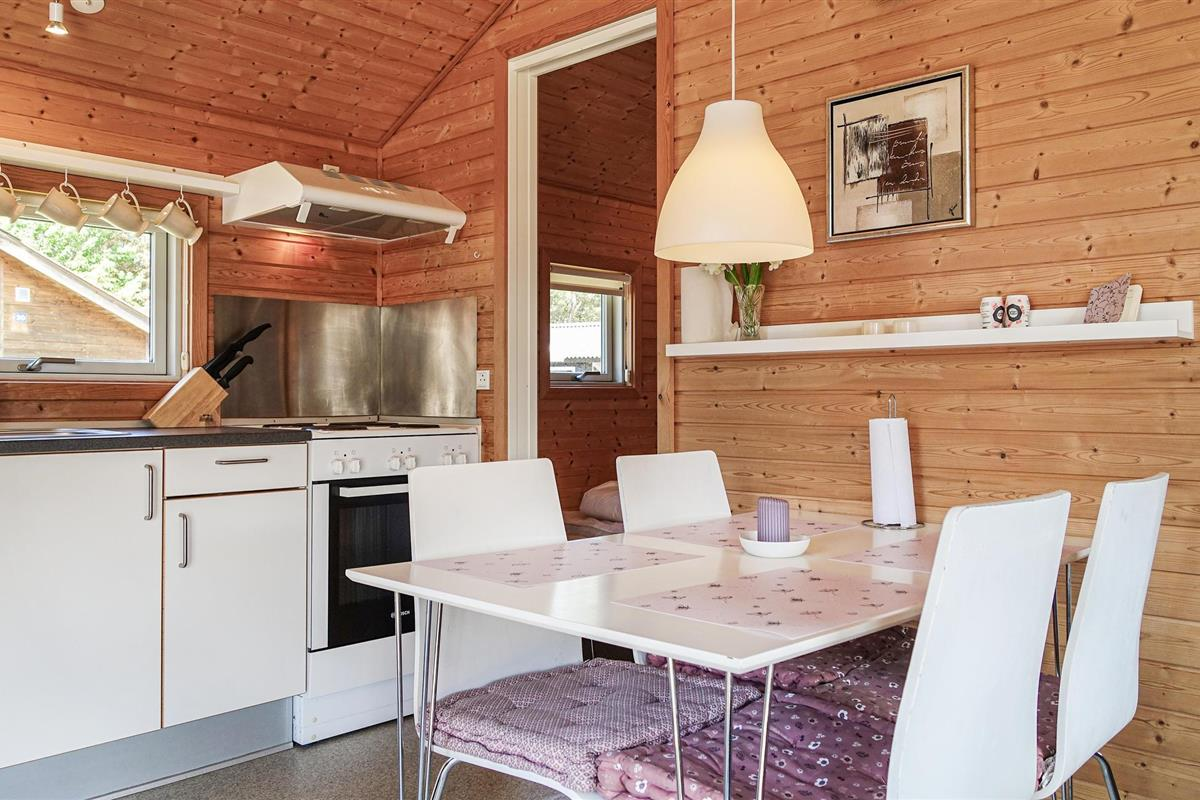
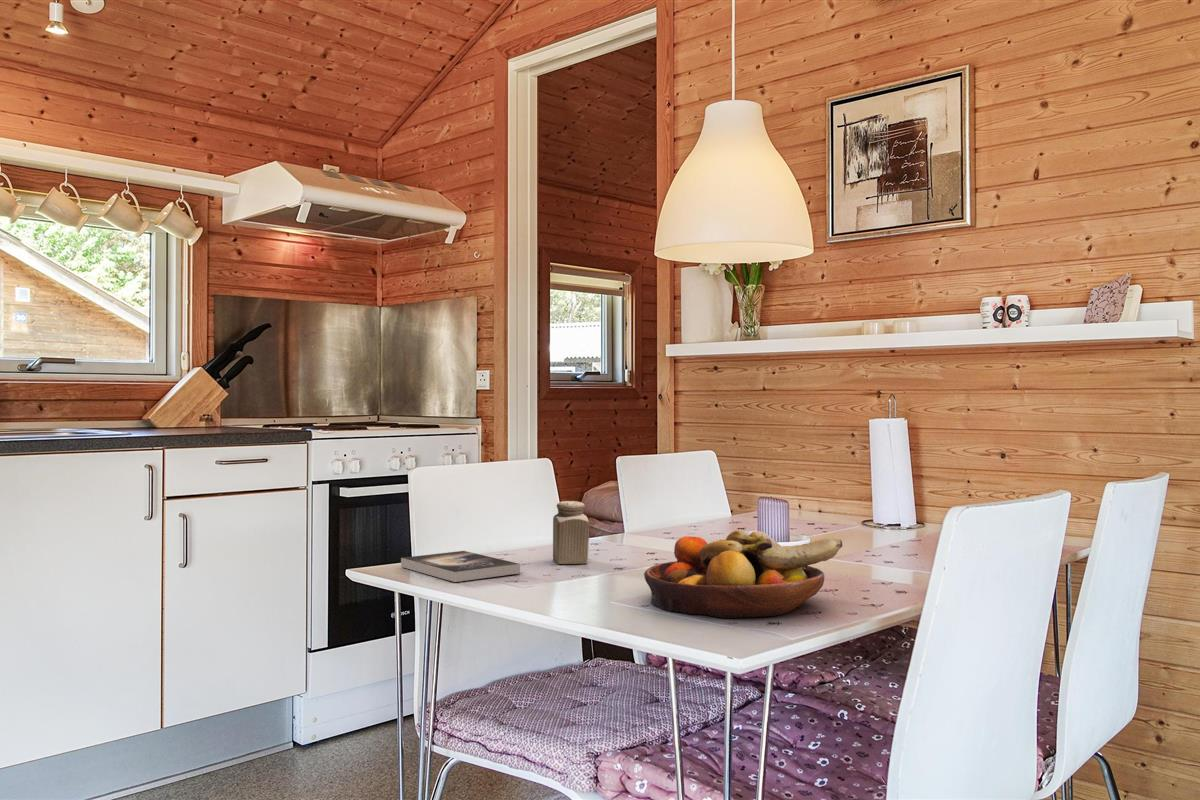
+ fruit bowl [643,529,843,619]
+ book [400,550,521,583]
+ salt shaker [552,500,590,565]
